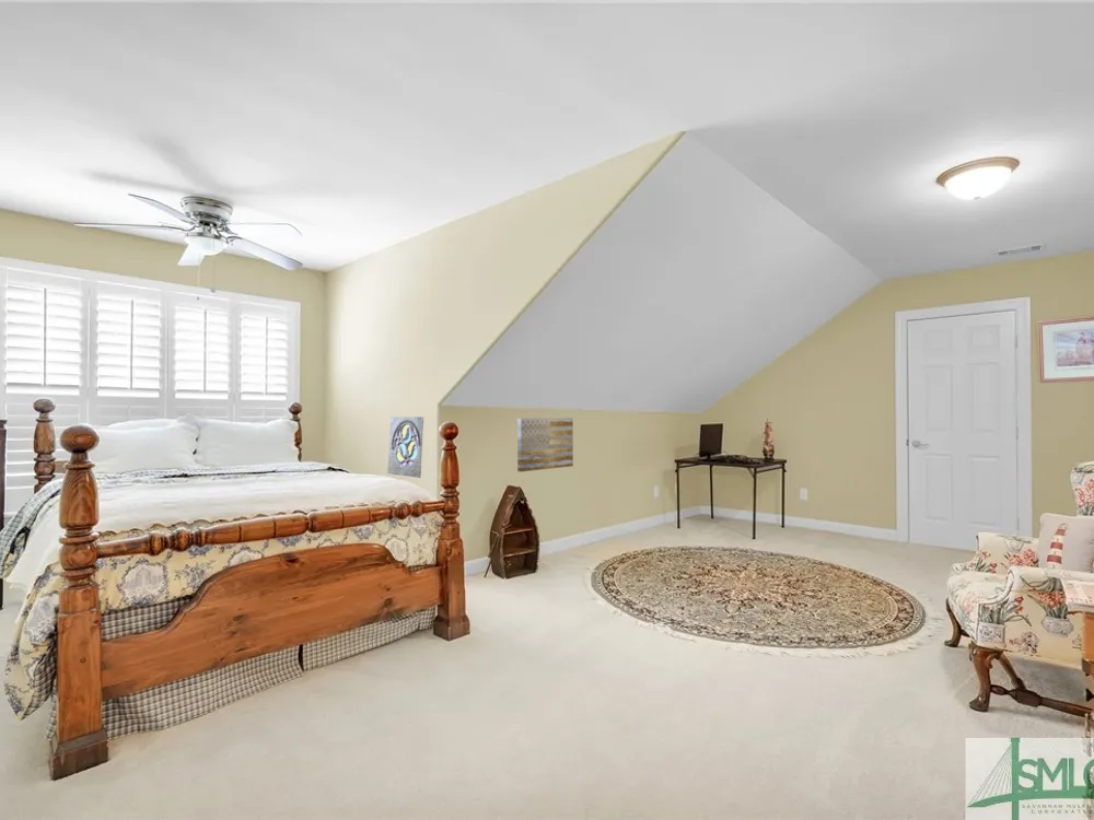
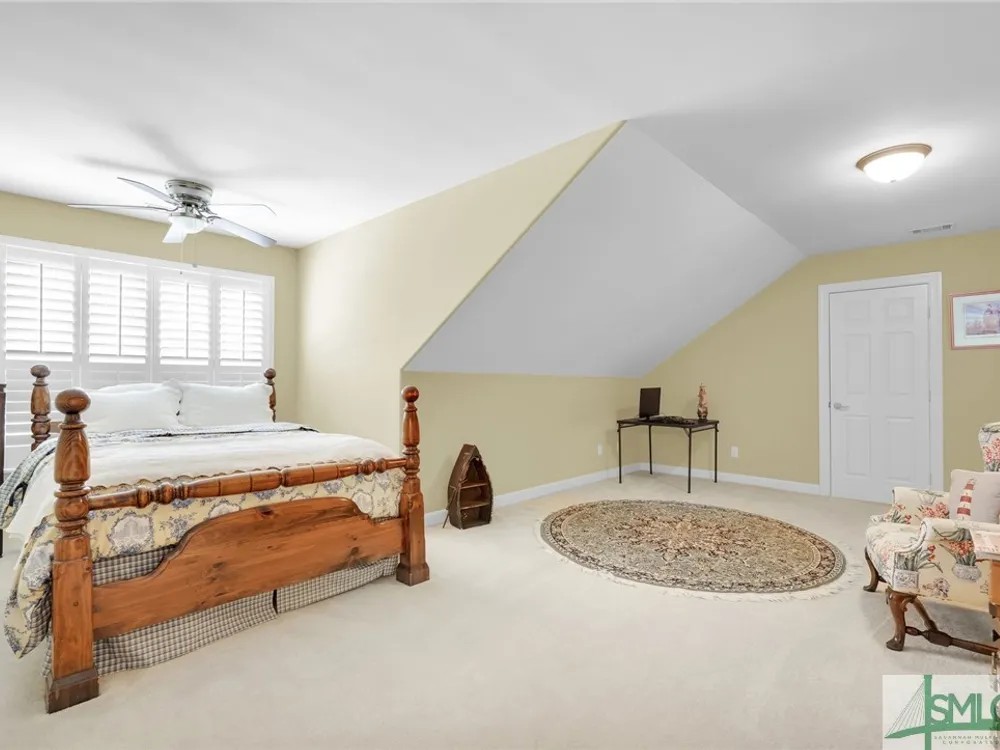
- wall art [516,417,574,472]
- wall ornament [386,415,424,479]
